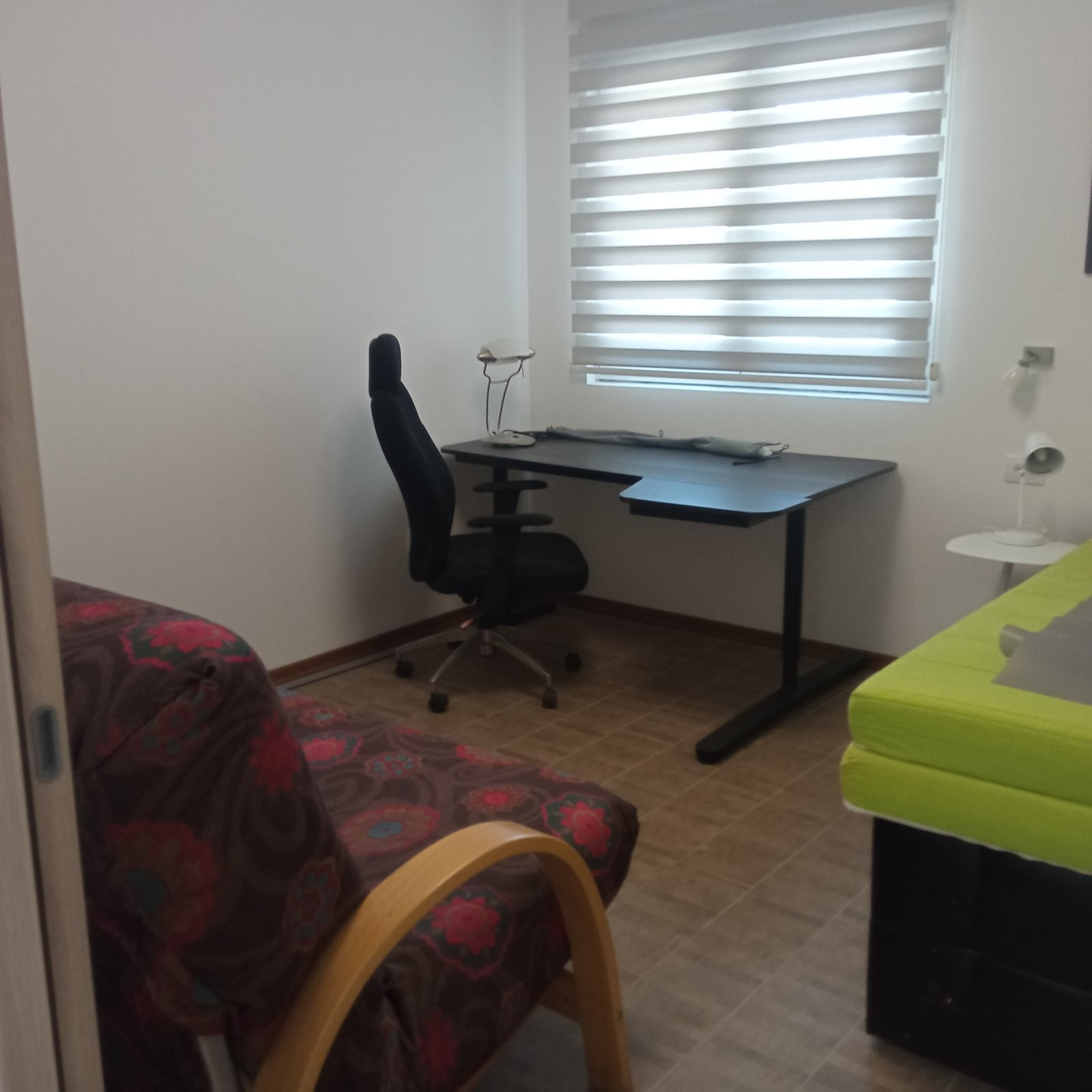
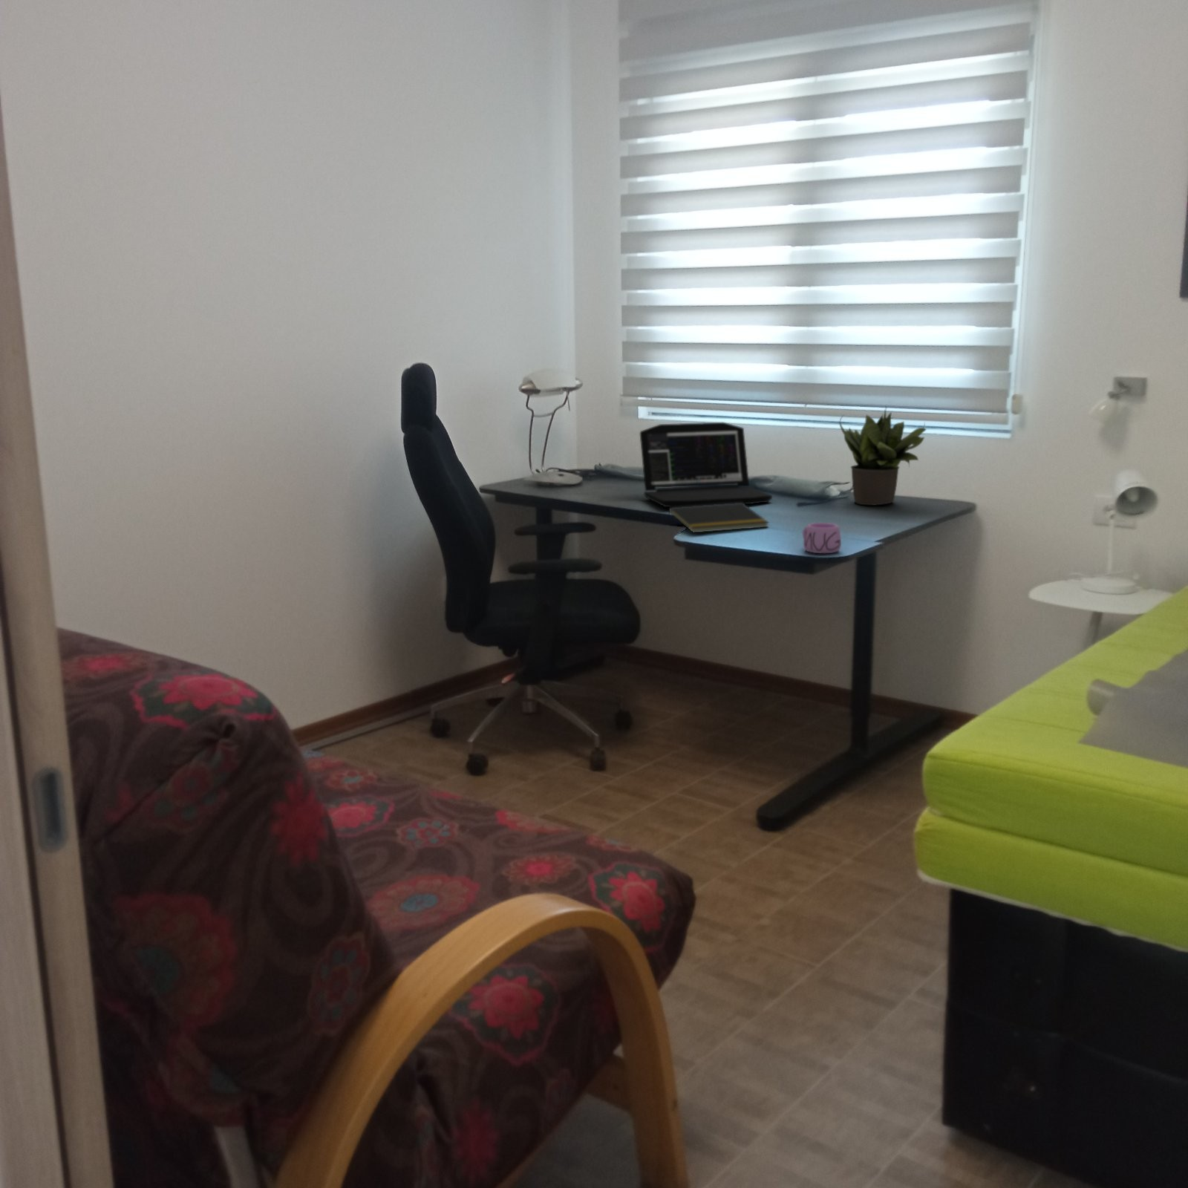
+ potted plant [839,406,927,506]
+ notepad [666,503,770,534]
+ laptop [640,422,772,508]
+ mug [802,522,842,554]
